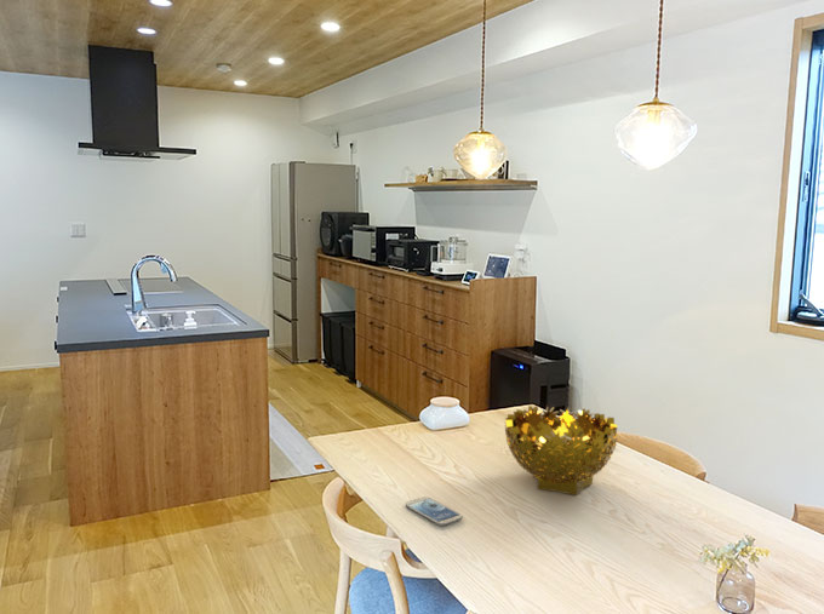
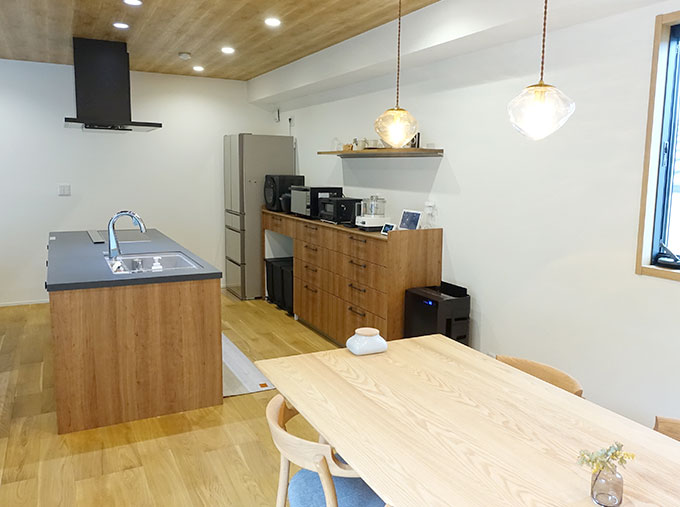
- decorative bowl [504,404,619,497]
- smartphone [405,495,464,527]
